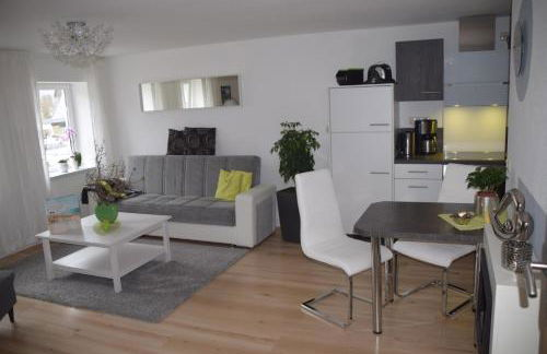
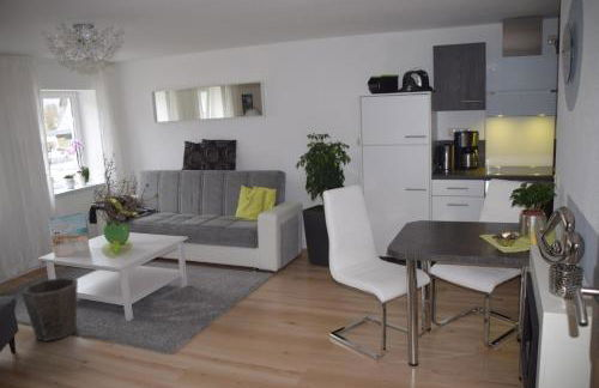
+ waste bin [20,277,79,342]
